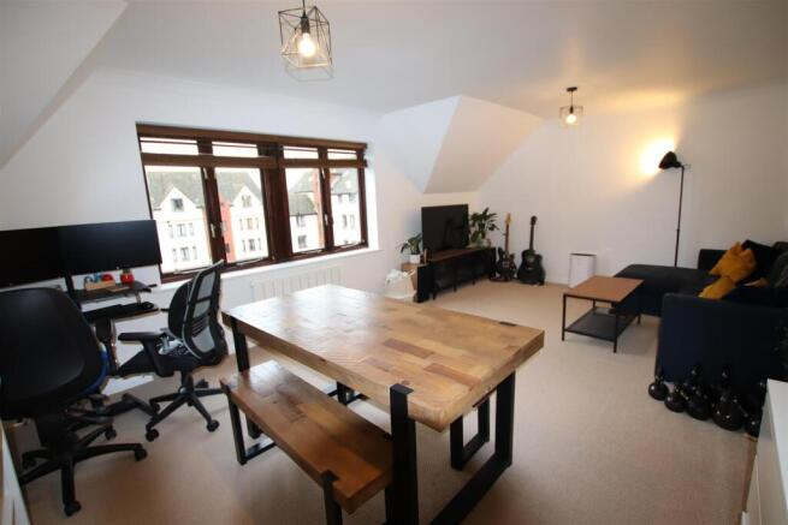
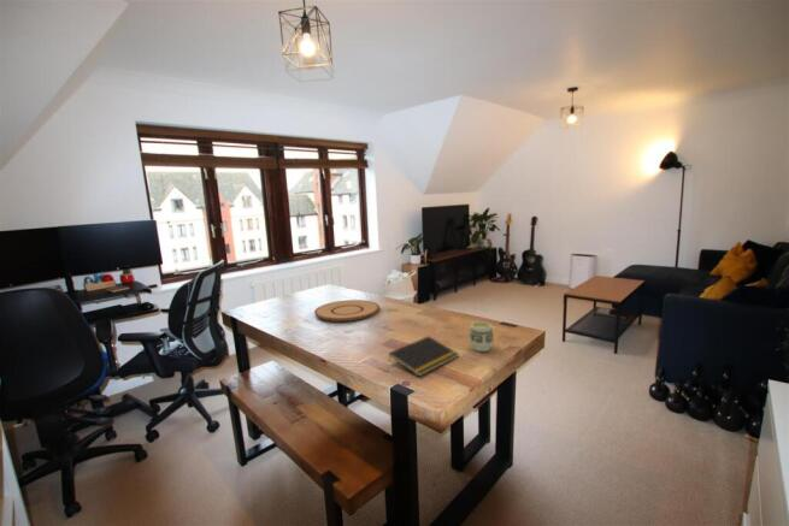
+ plate [313,299,381,323]
+ cup [467,320,495,353]
+ notepad [388,335,460,378]
